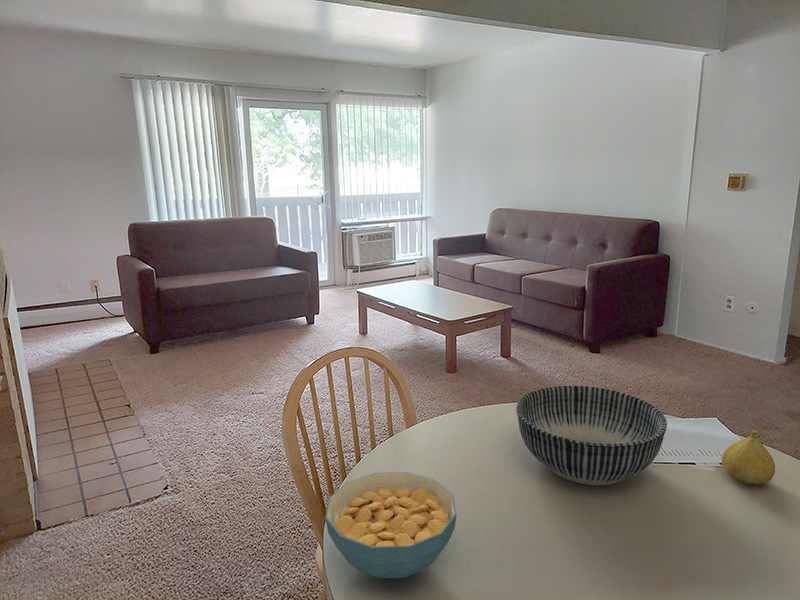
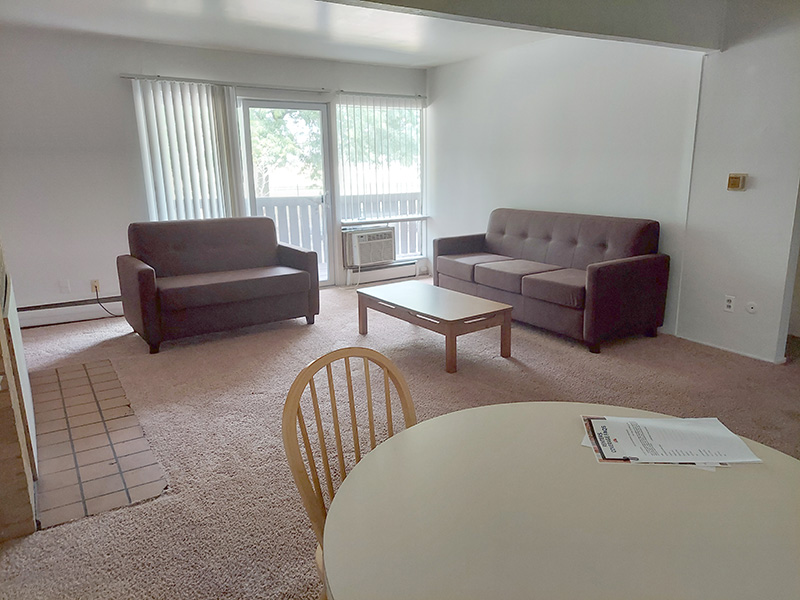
- fruit [721,428,776,485]
- cereal bowl [324,471,458,579]
- bowl [515,385,668,486]
